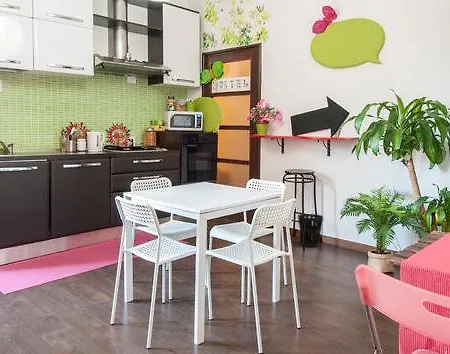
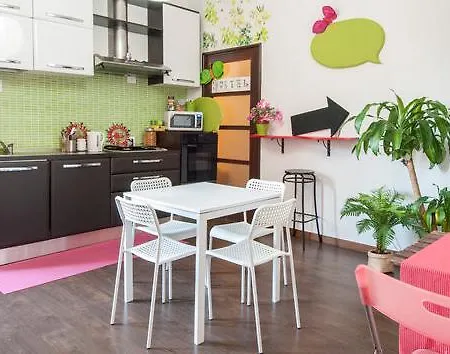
- wastebasket [297,213,324,248]
